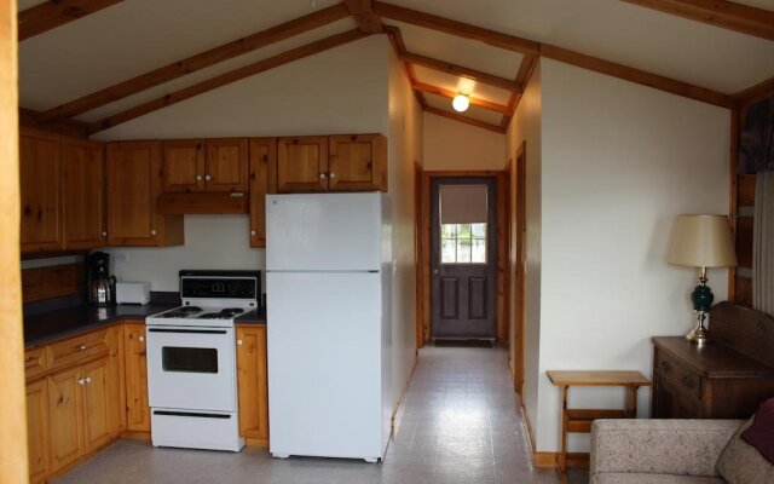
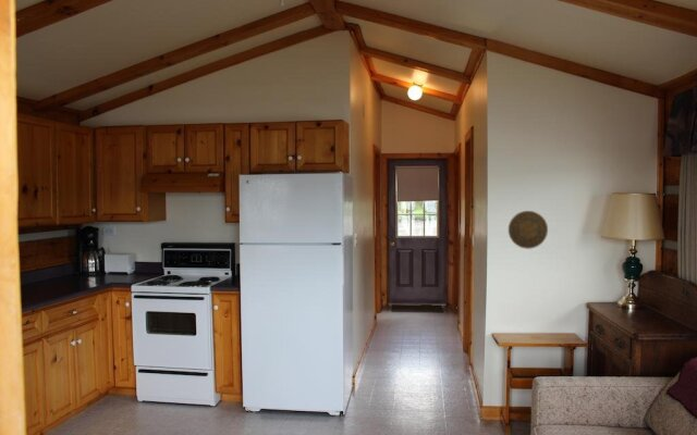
+ decorative plate [508,210,549,250]
